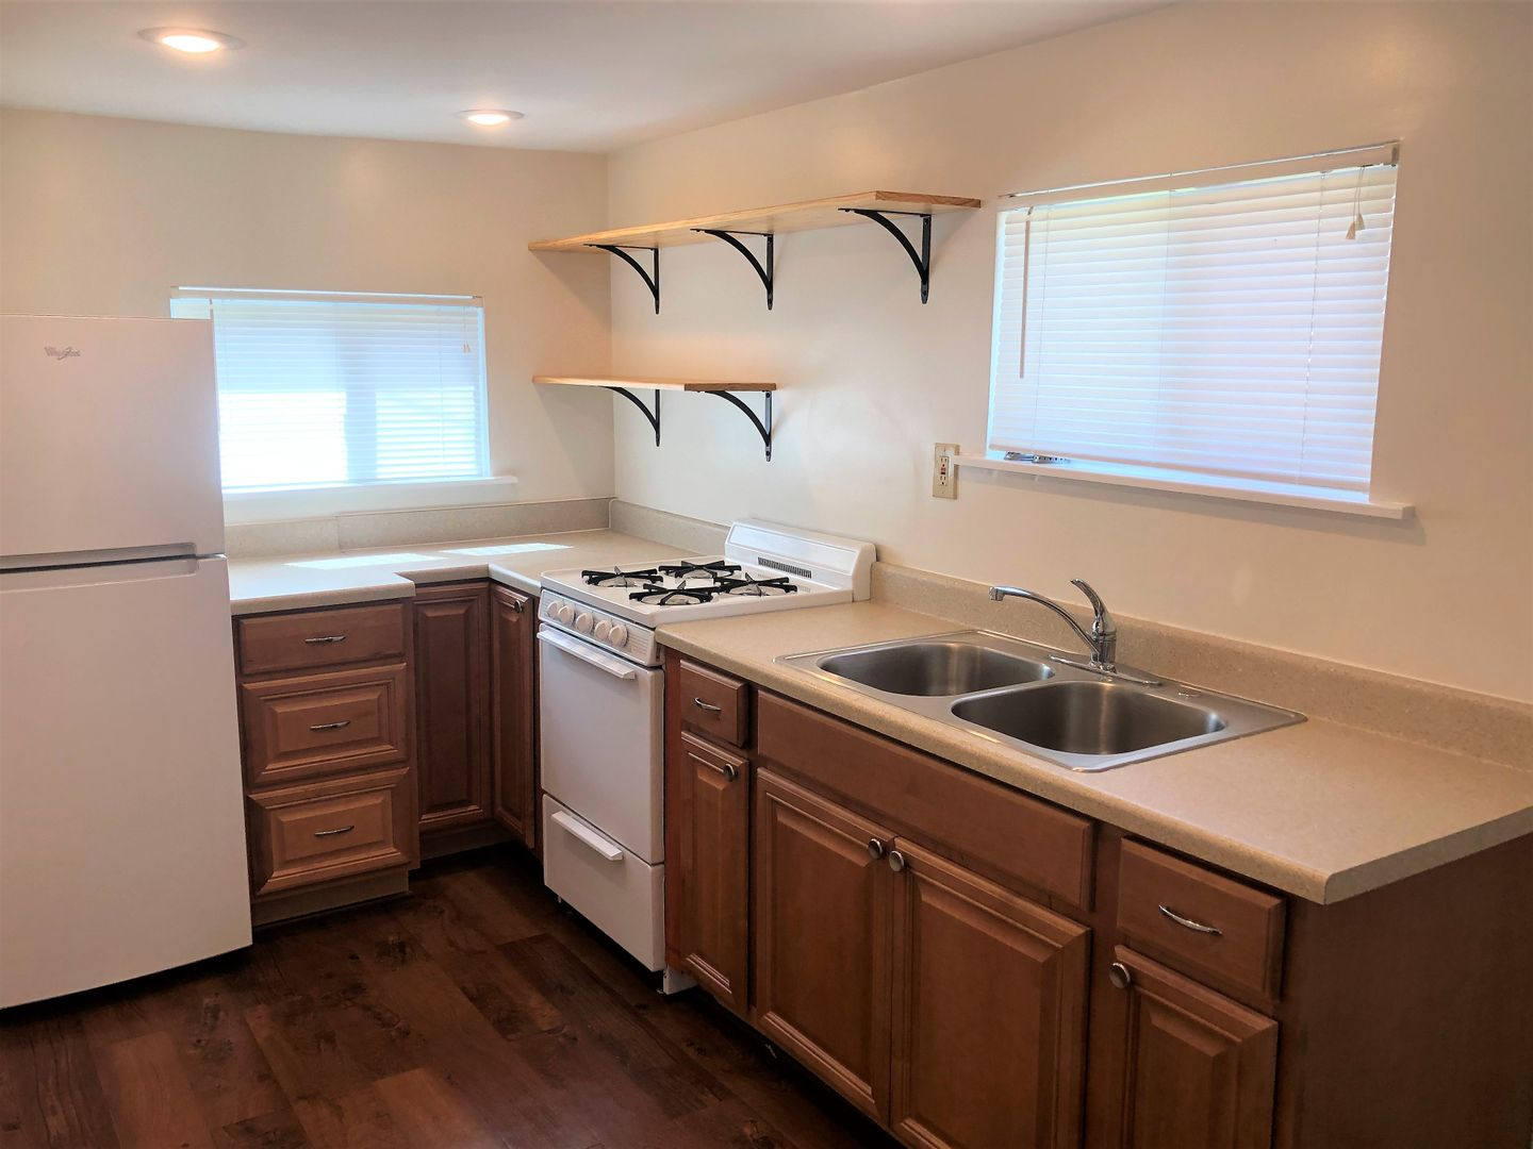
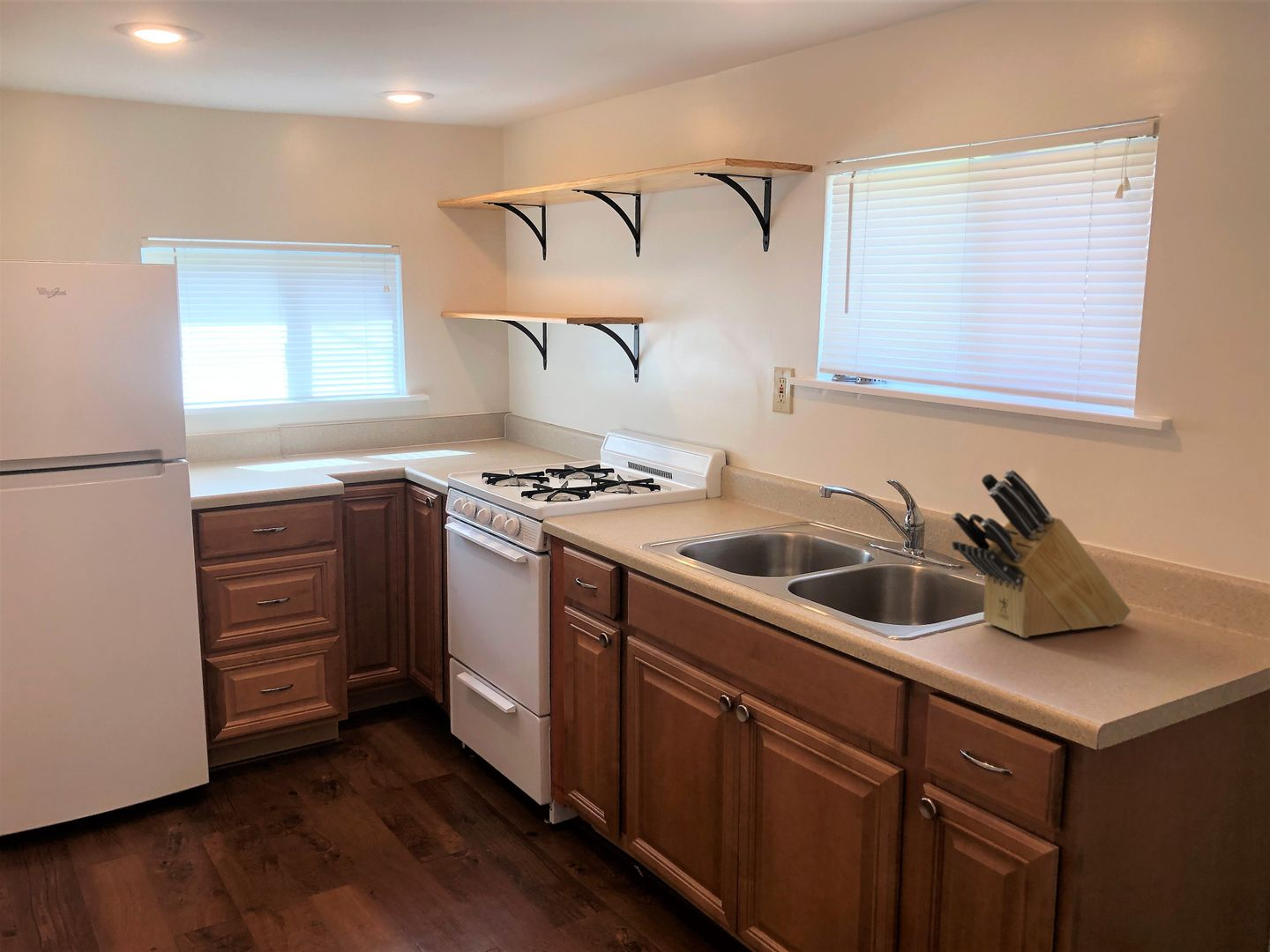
+ knife block [951,469,1132,639]
